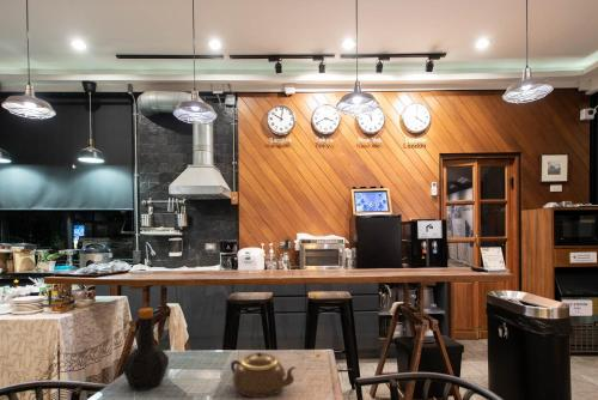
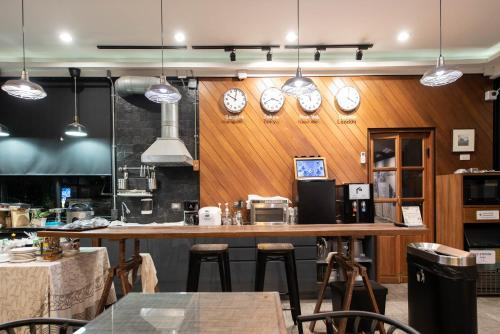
- teapot [230,351,297,399]
- bottle [122,307,170,392]
